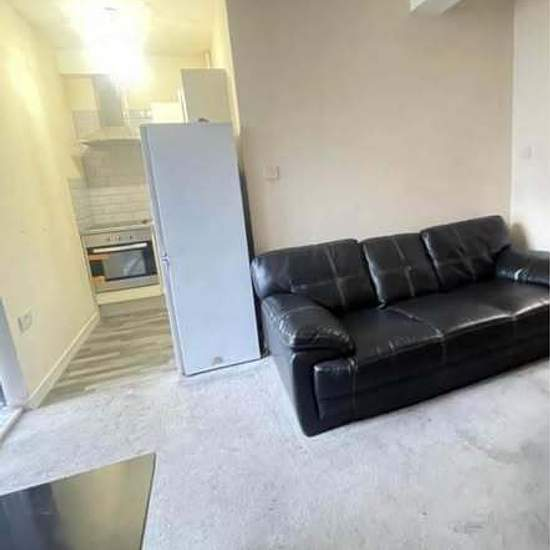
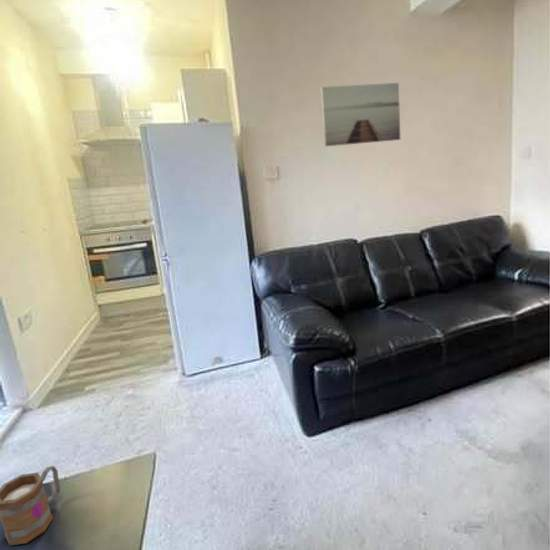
+ wall art [320,82,401,147]
+ mug [0,465,61,546]
